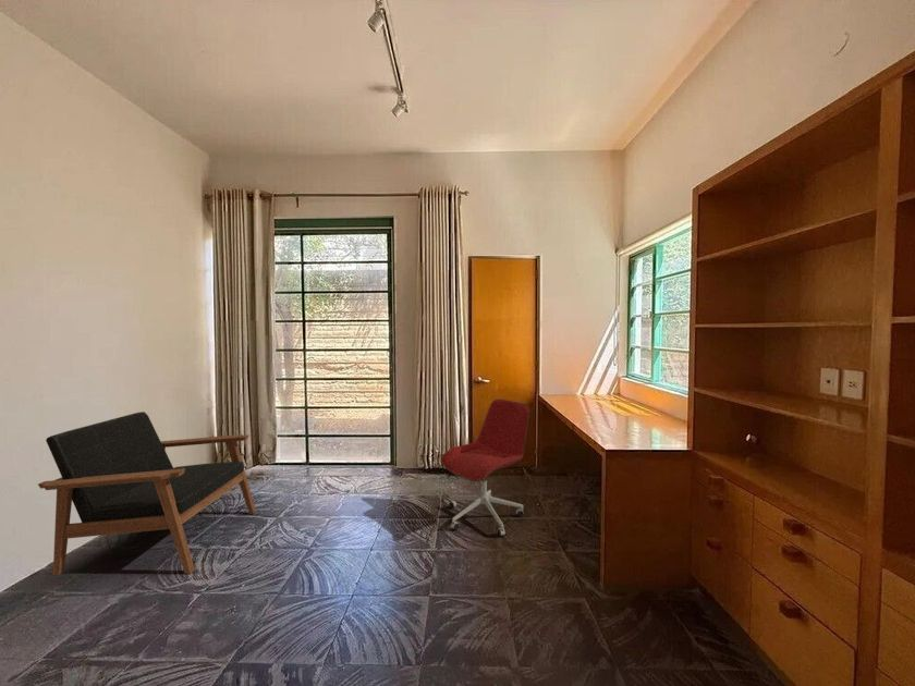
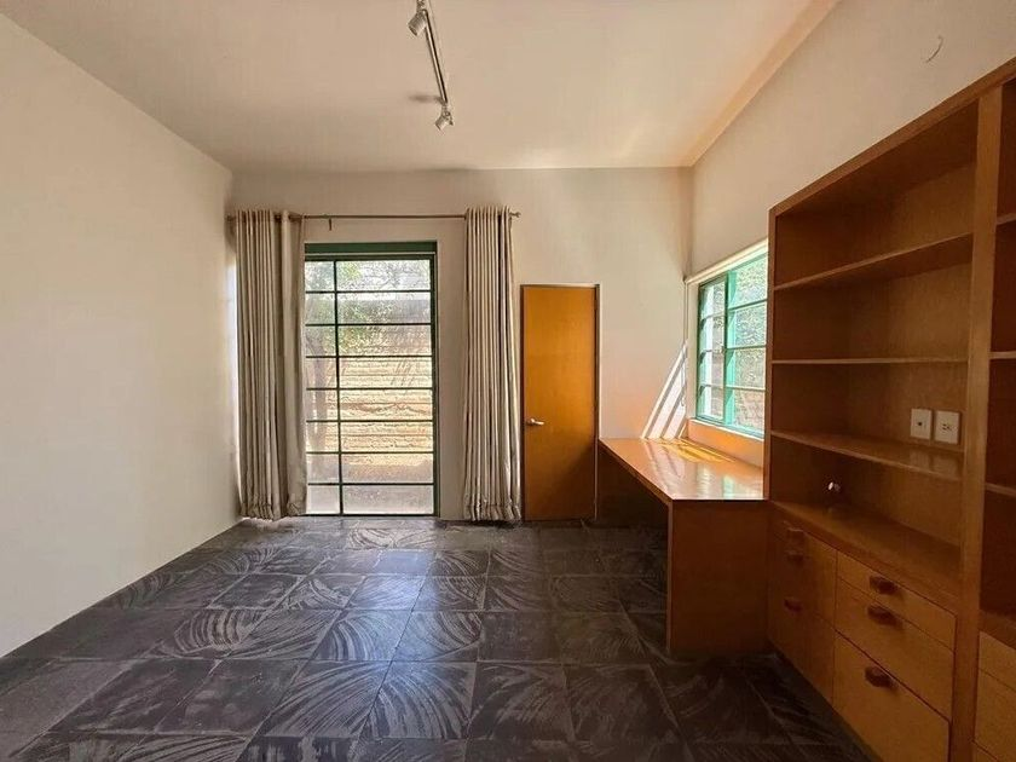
- office chair [440,399,530,537]
- armchair [37,411,257,576]
